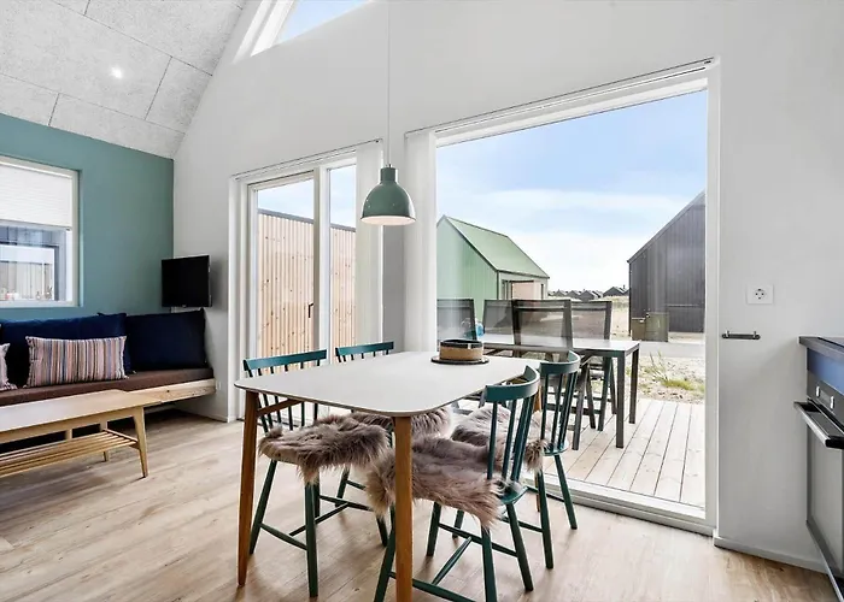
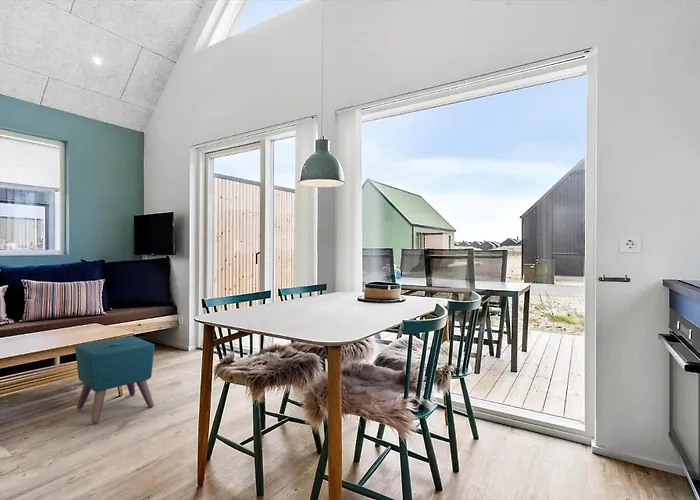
+ ottoman [74,335,156,425]
